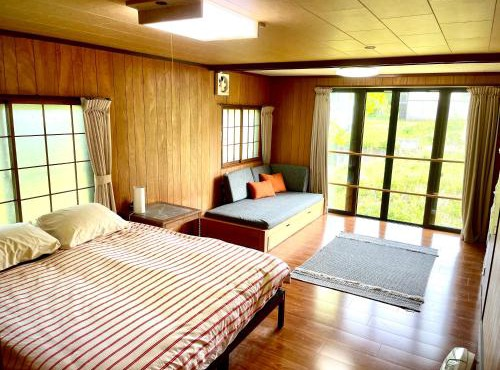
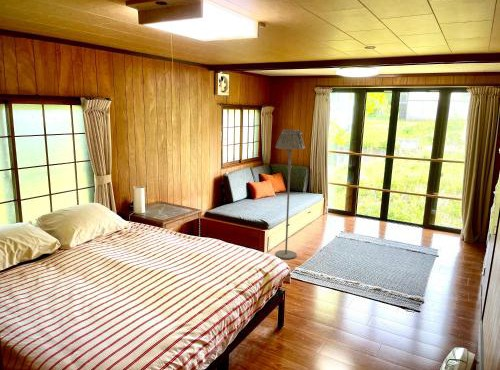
+ floor lamp [274,128,306,260]
